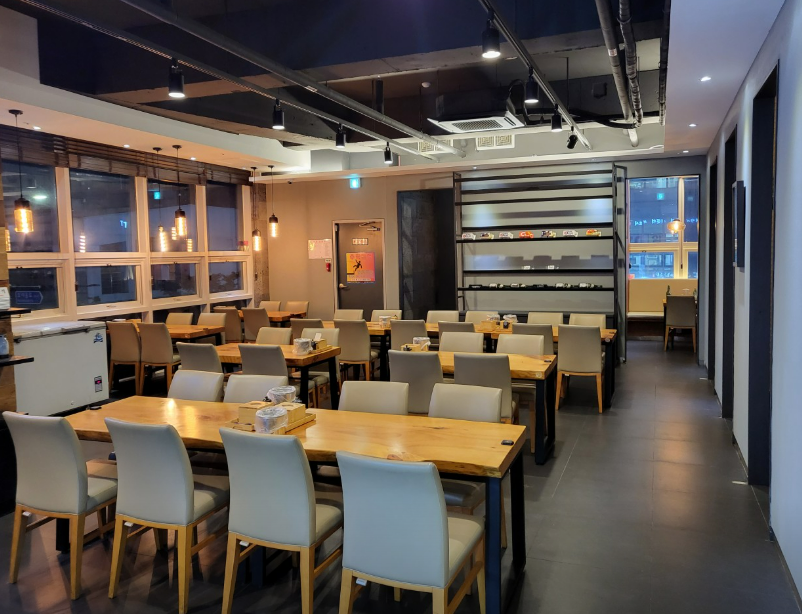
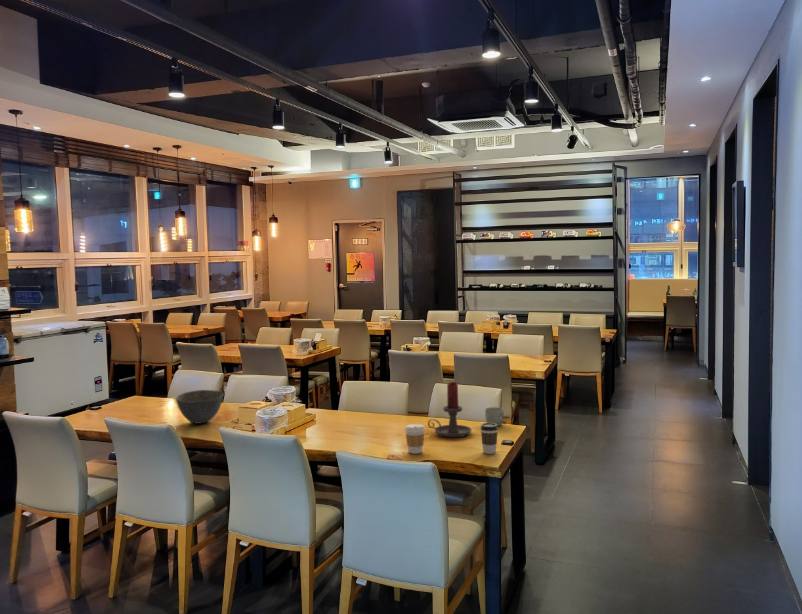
+ bowl [175,389,224,425]
+ mug [484,406,505,427]
+ coffee cup [480,422,499,455]
+ coffee cup [404,423,426,455]
+ candle holder [427,381,473,438]
